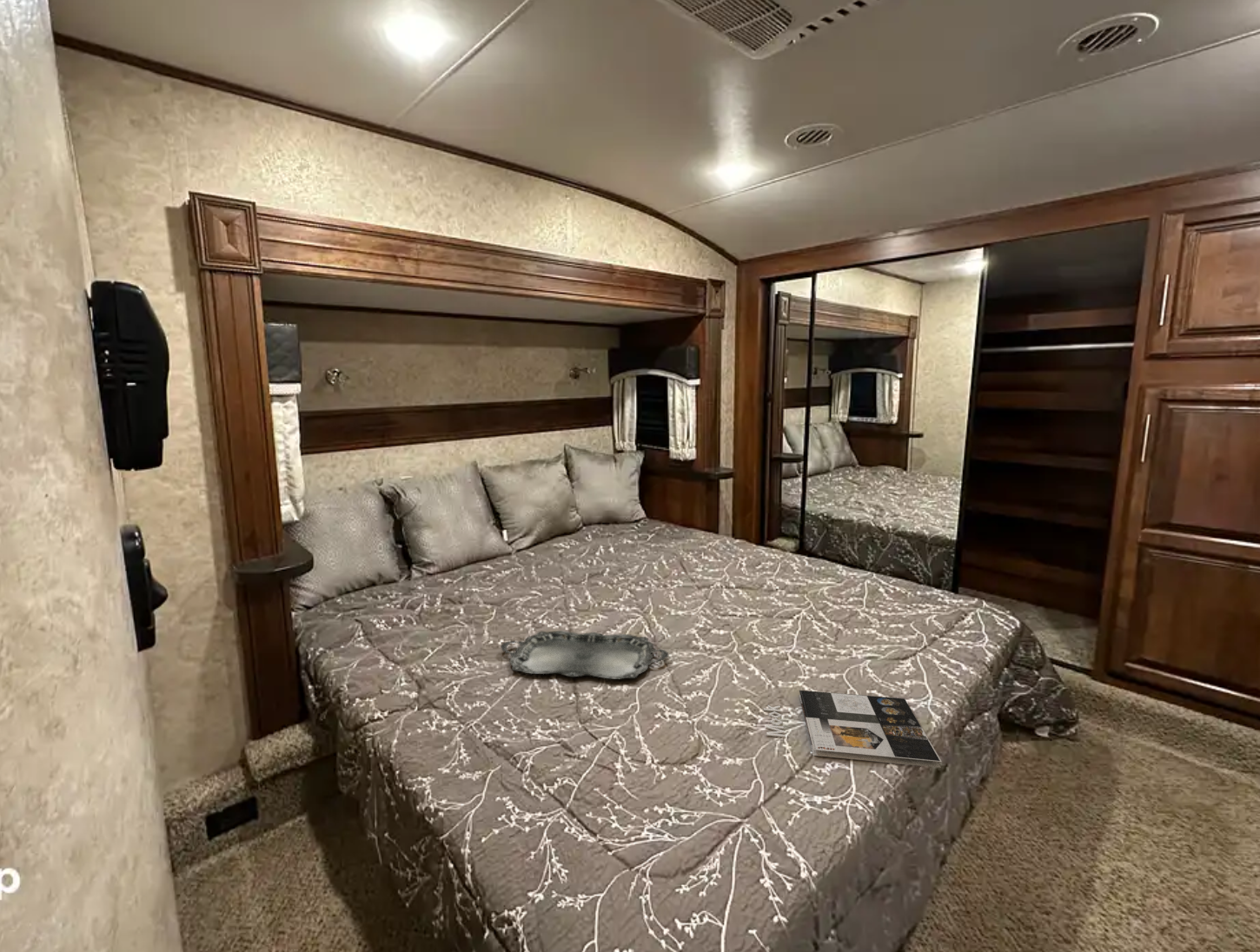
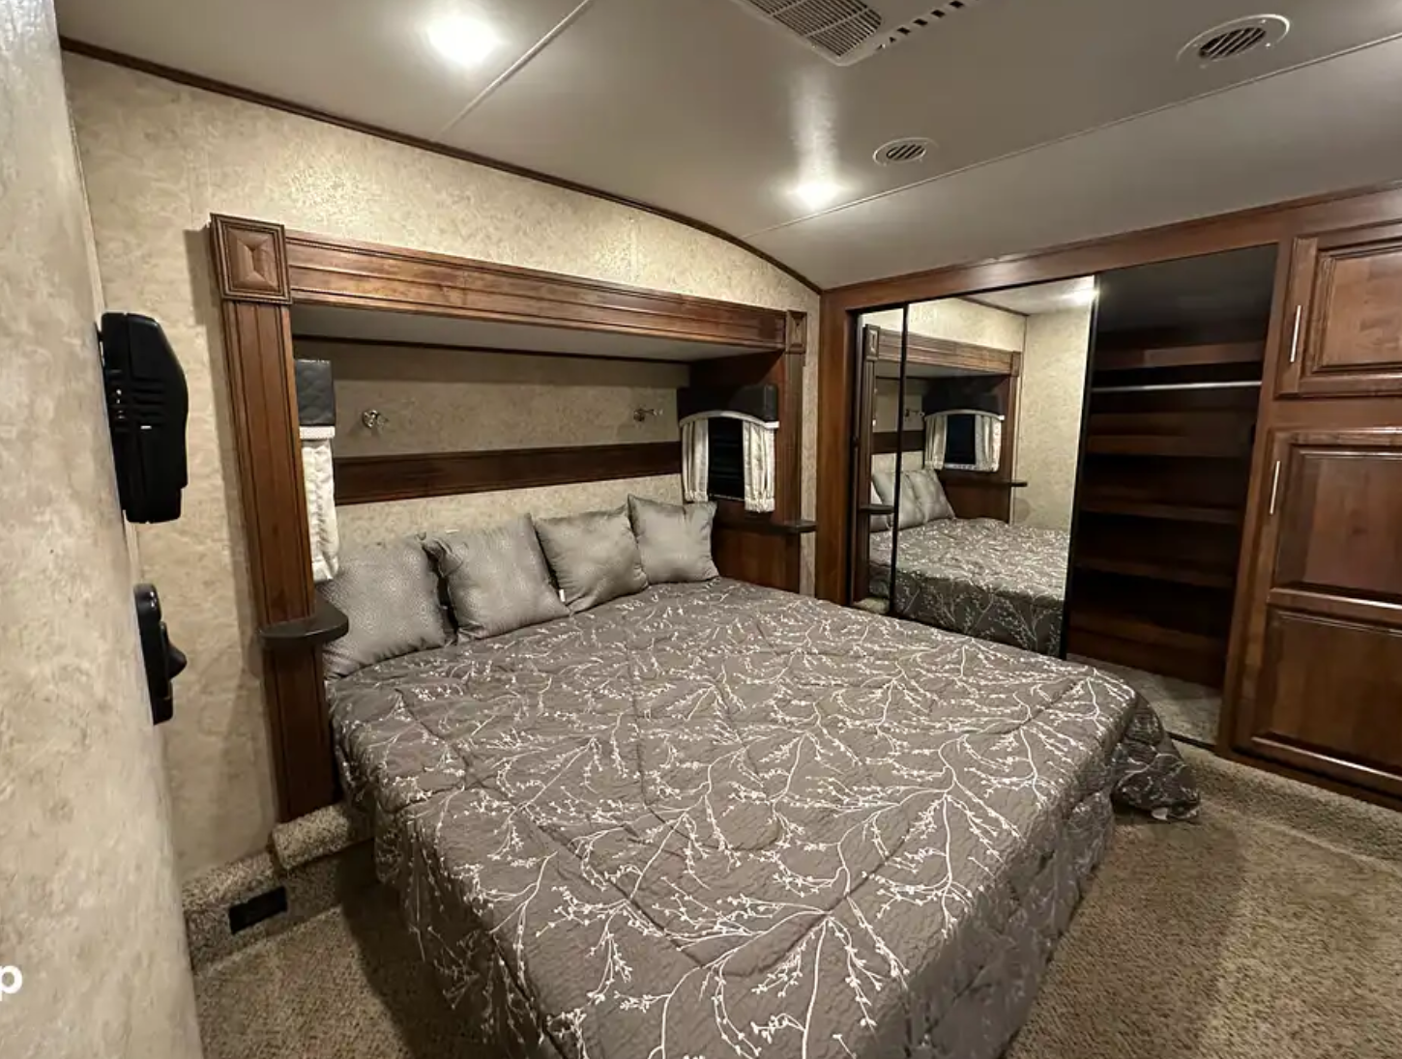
- serving tray [500,630,670,680]
- magazine [763,690,942,769]
